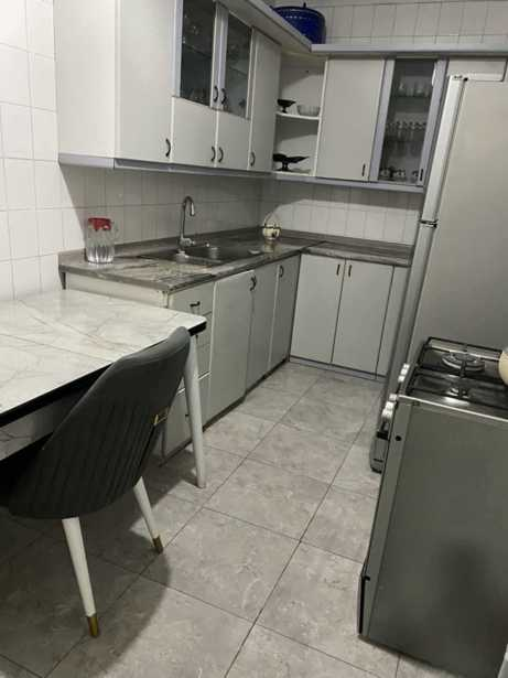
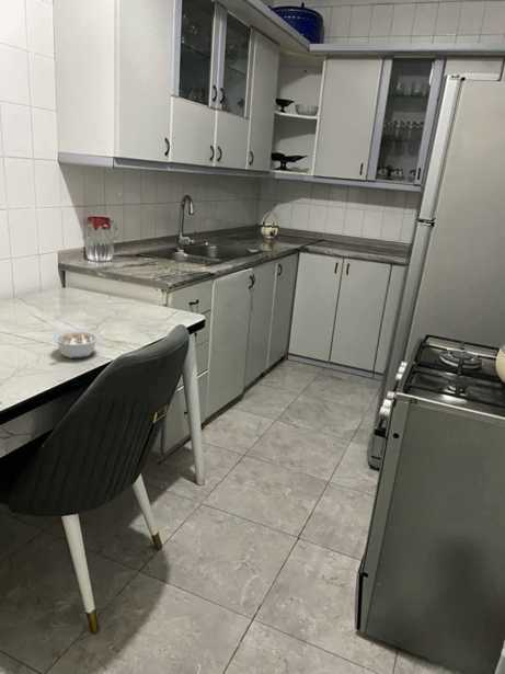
+ legume [53,329,101,359]
